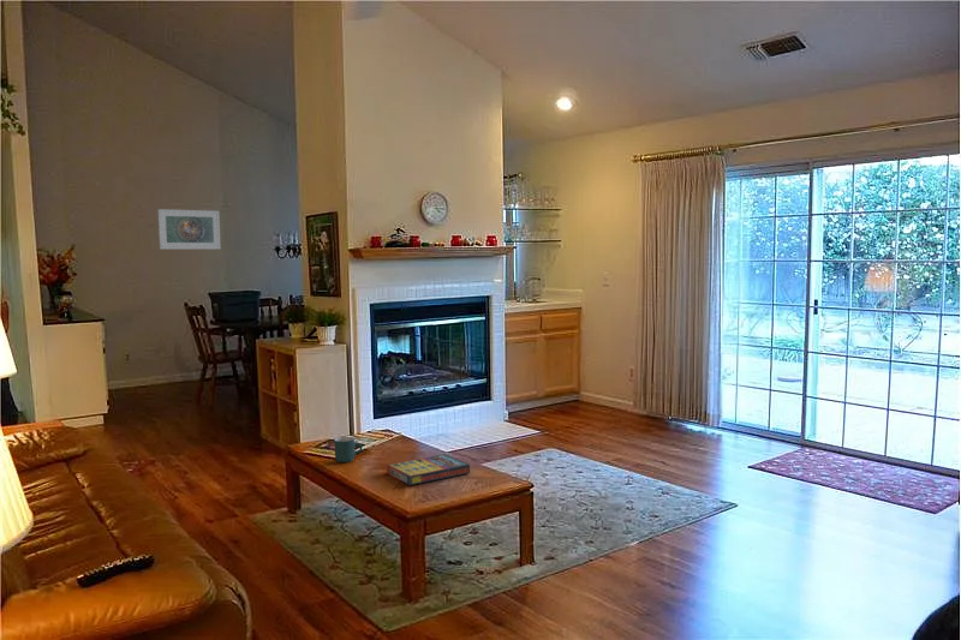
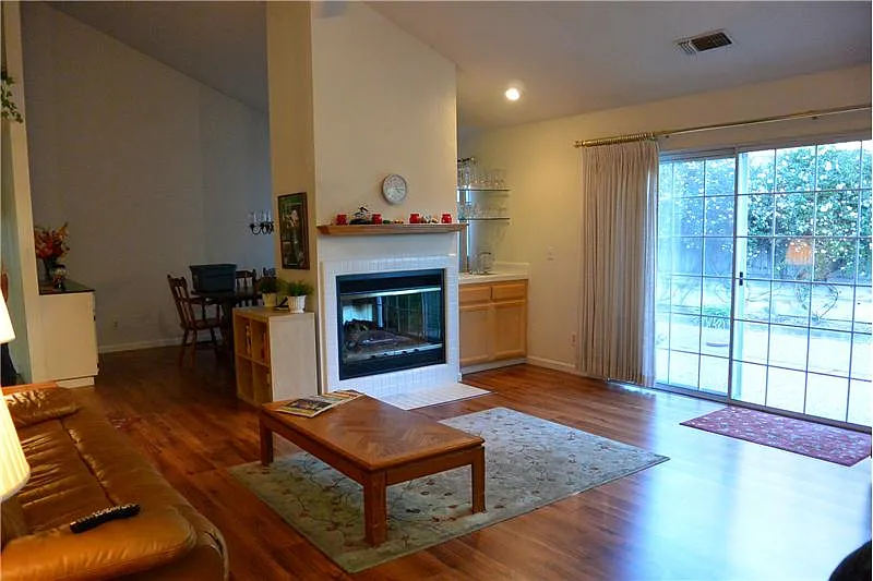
- game compilation box [386,453,471,486]
- mug [333,436,363,463]
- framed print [157,208,222,251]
